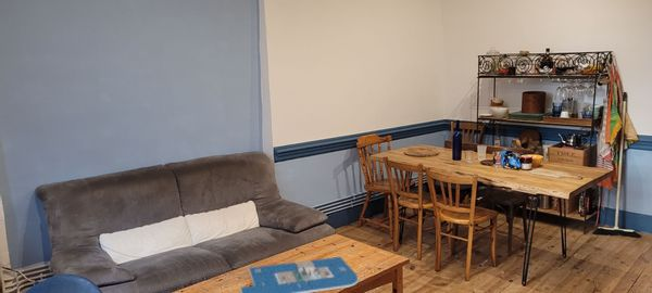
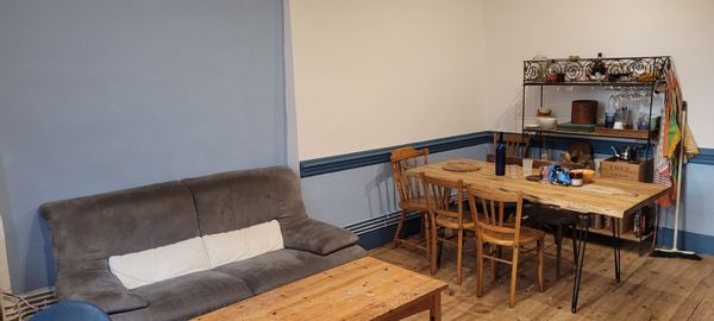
- board game [239,256,360,293]
